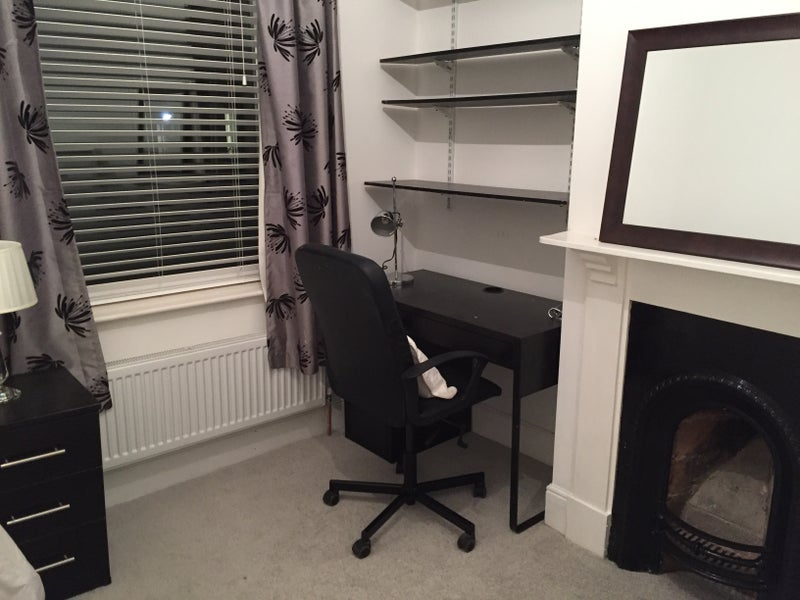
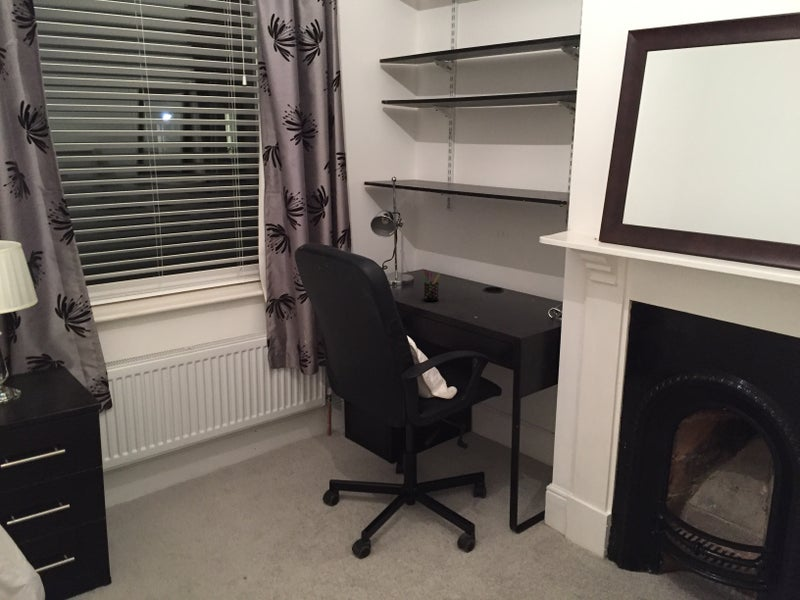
+ pen holder [423,269,441,303]
